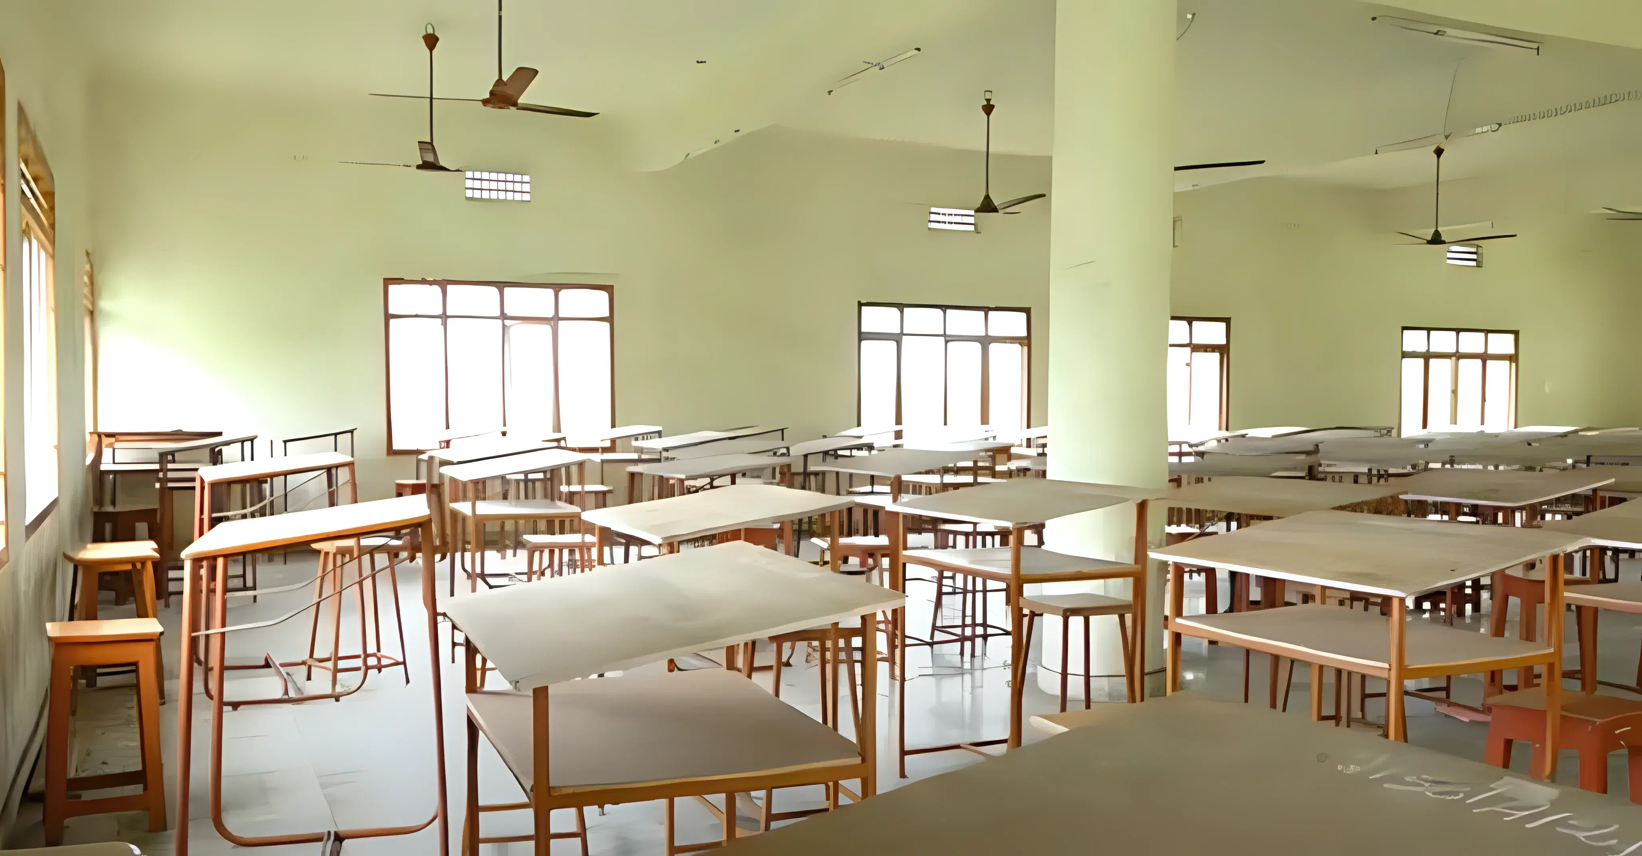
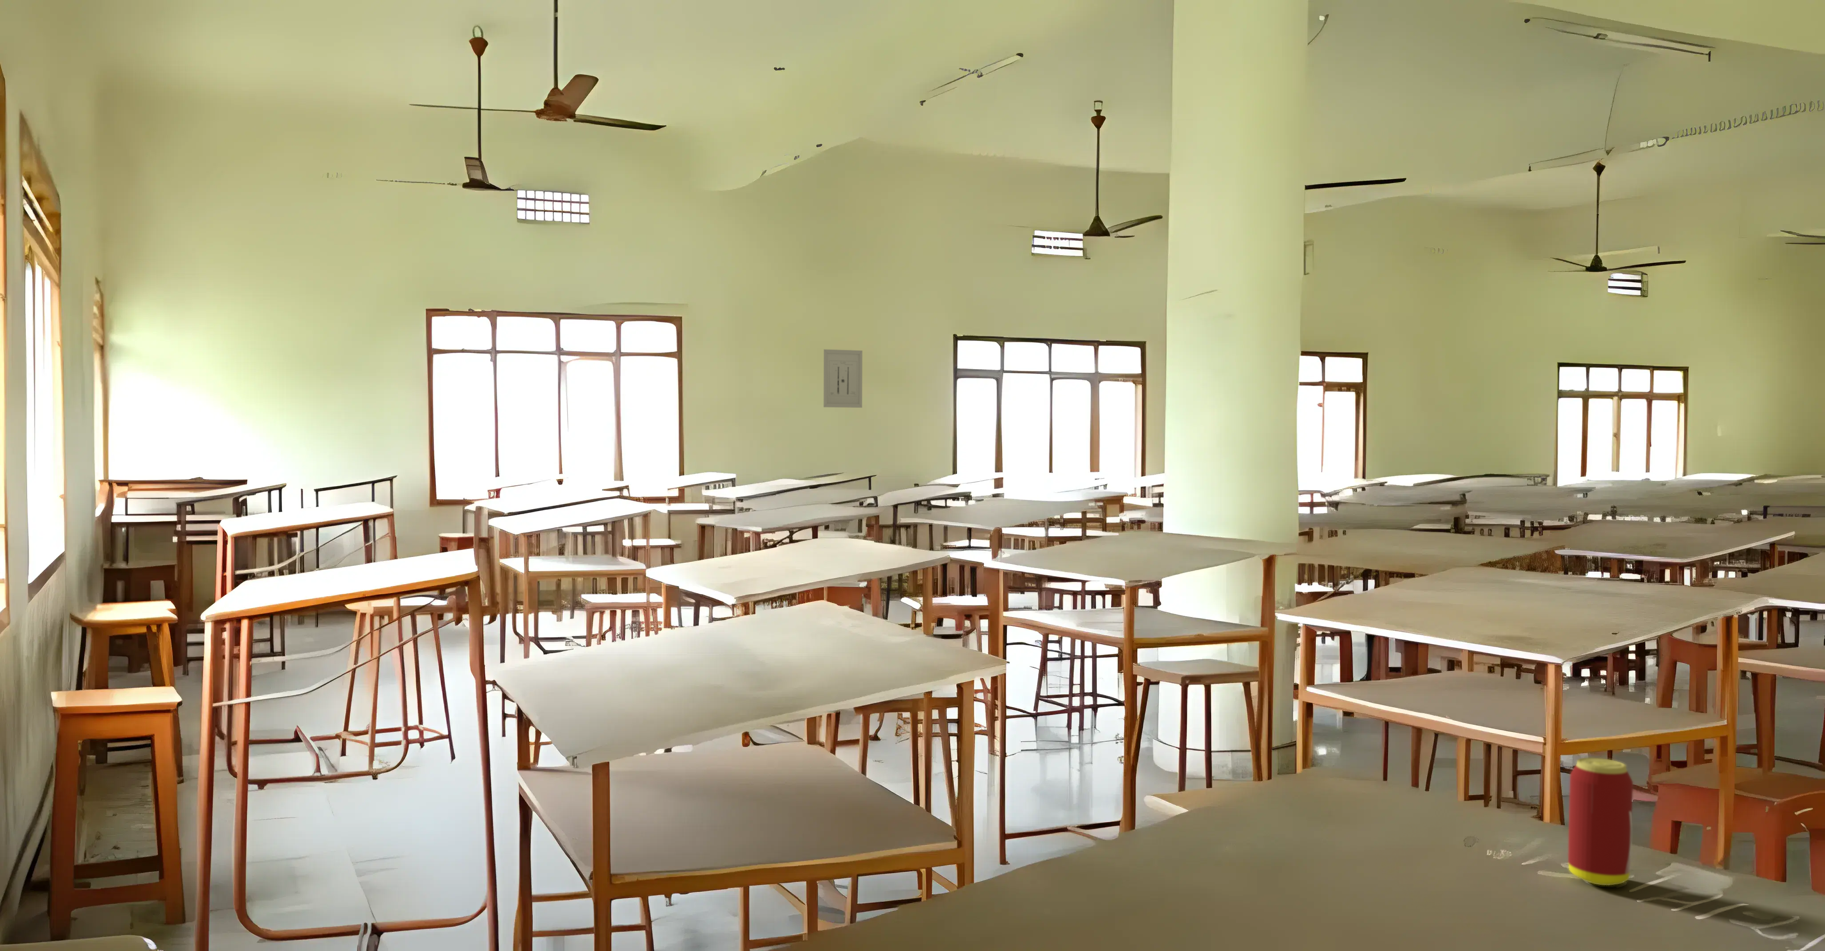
+ beverage can [1568,758,1633,886]
+ wall art [823,349,863,408]
